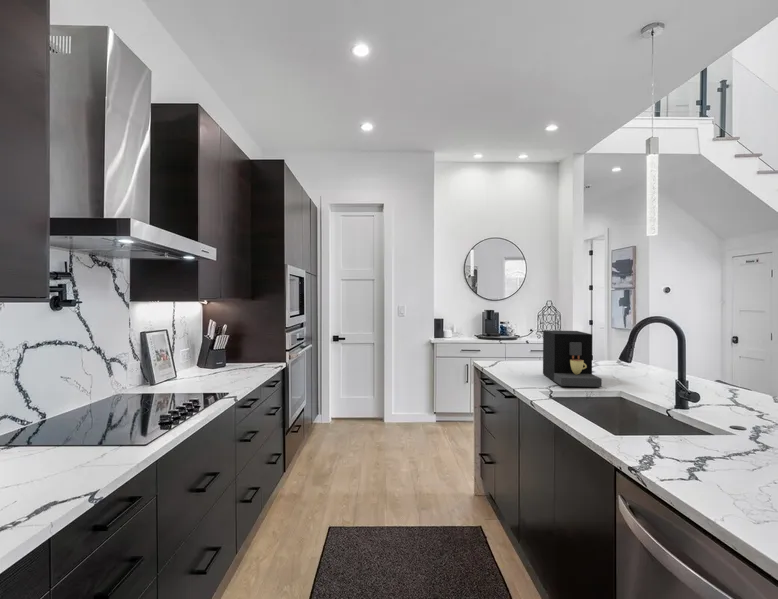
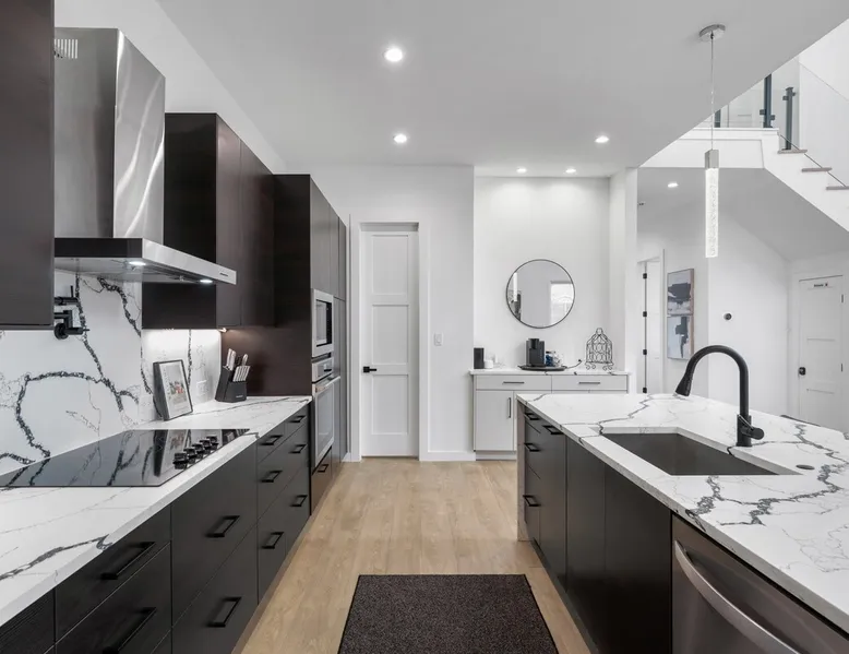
- coffee maker [542,329,603,388]
